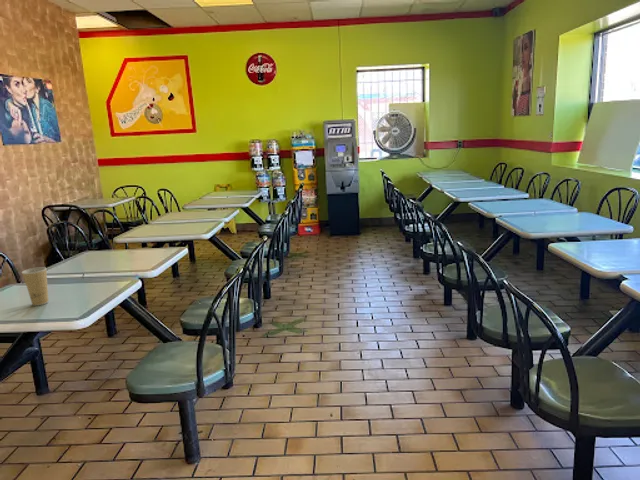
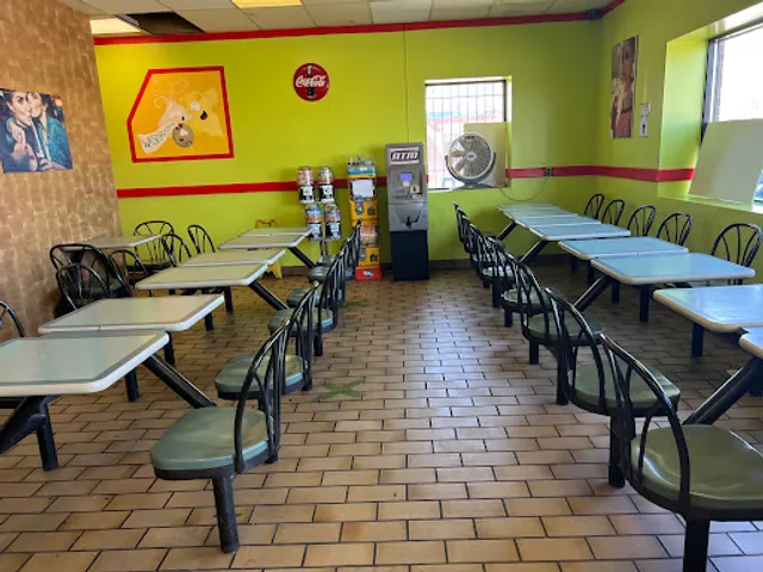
- paper cup [21,266,49,307]
